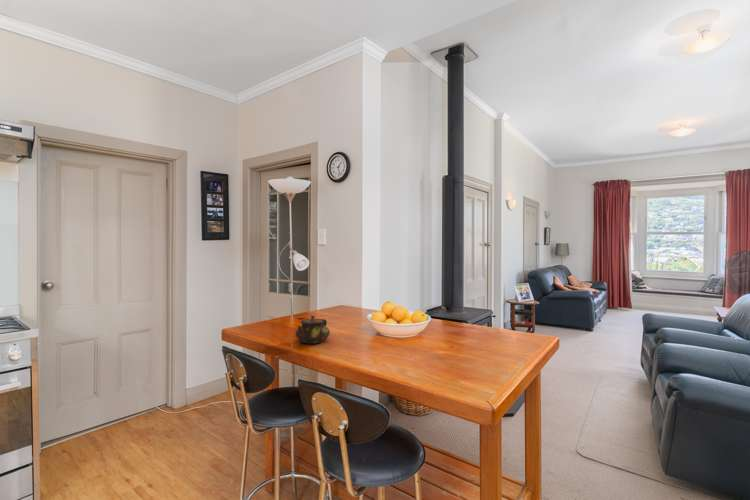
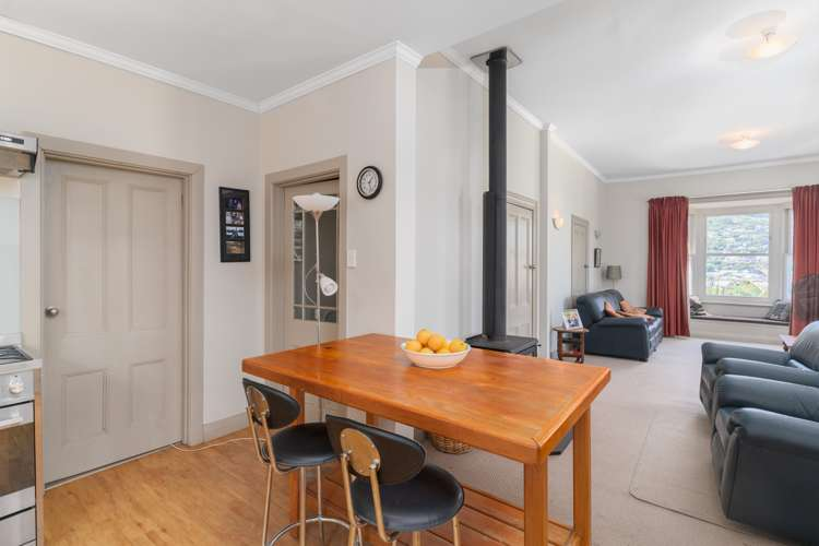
- teapot [295,314,331,345]
